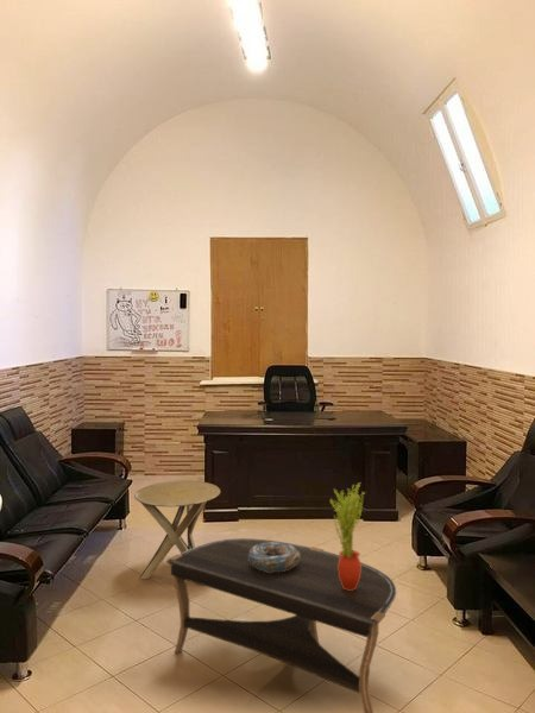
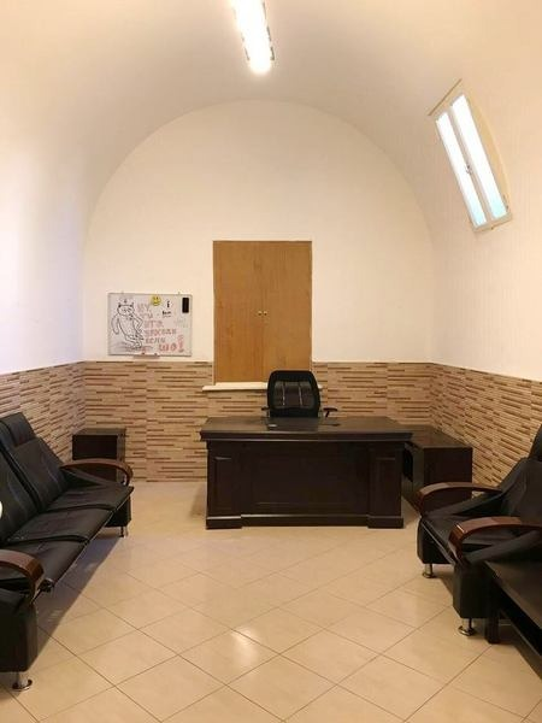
- decorative bowl [248,542,300,573]
- coffee table [165,537,397,713]
- side table [133,479,221,580]
- potted plant [329,482,367,591]
